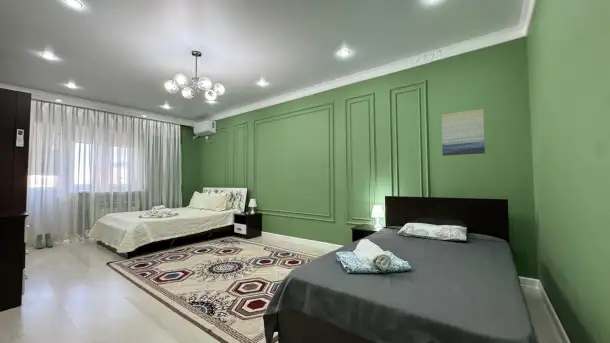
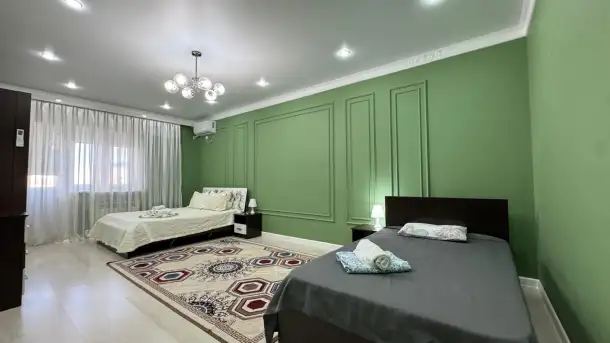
- boots [35,232,54,250]
- wall art [441,108,486,157]
